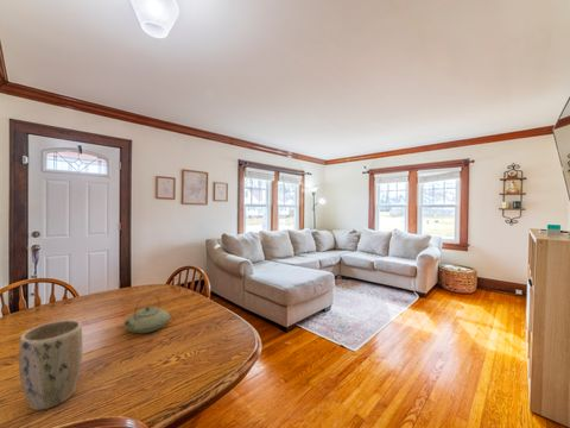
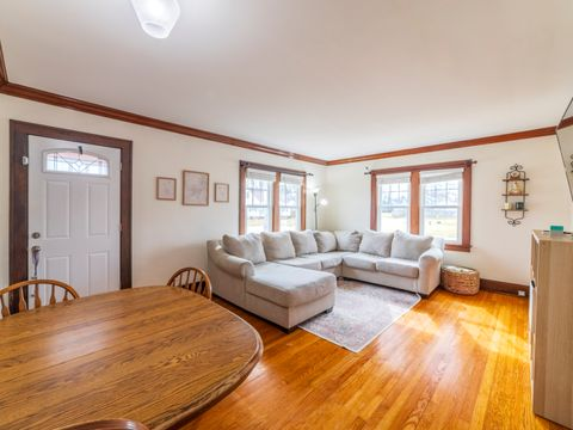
- plant pot [18,319,83,411]
- teapot [122,292,171,334]
